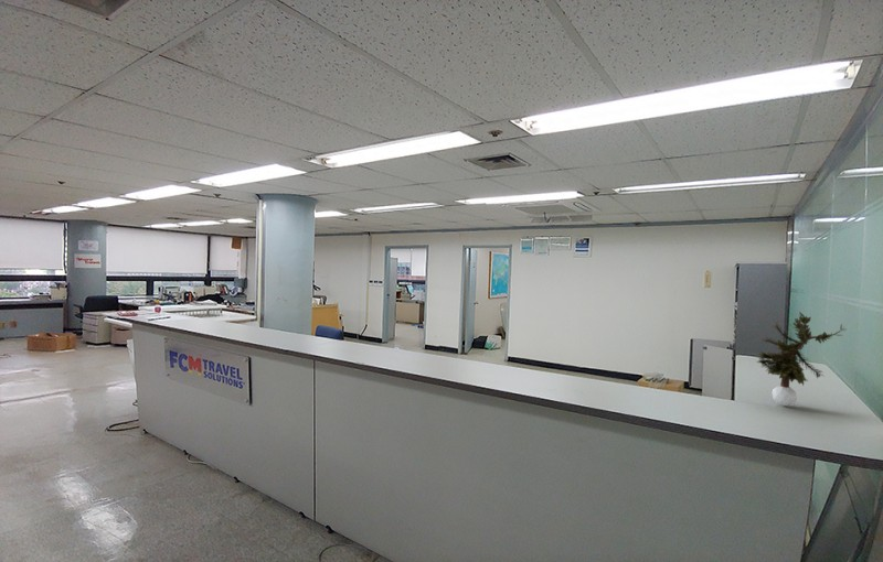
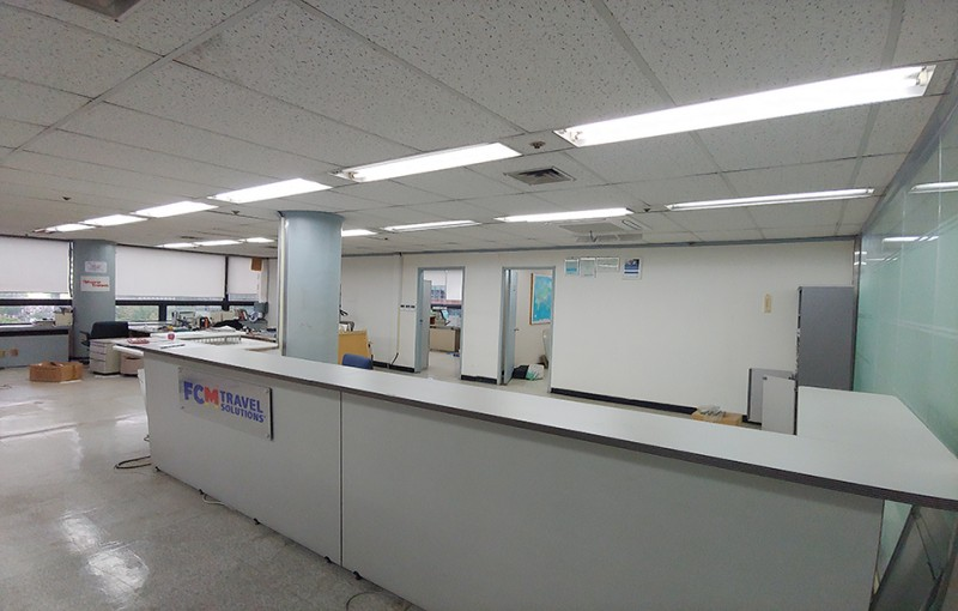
- potted plant [755,311,845,407]
